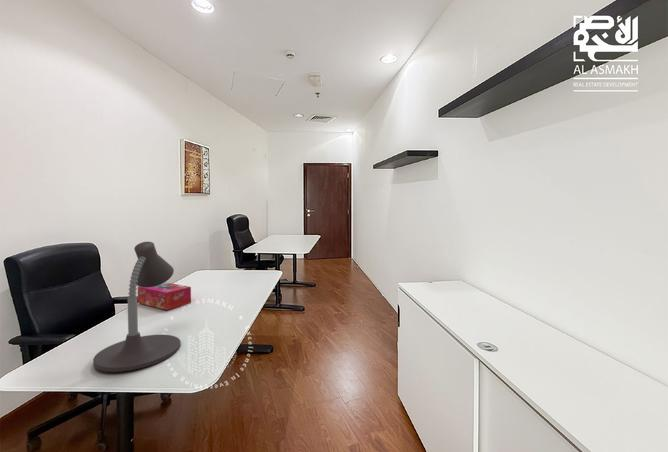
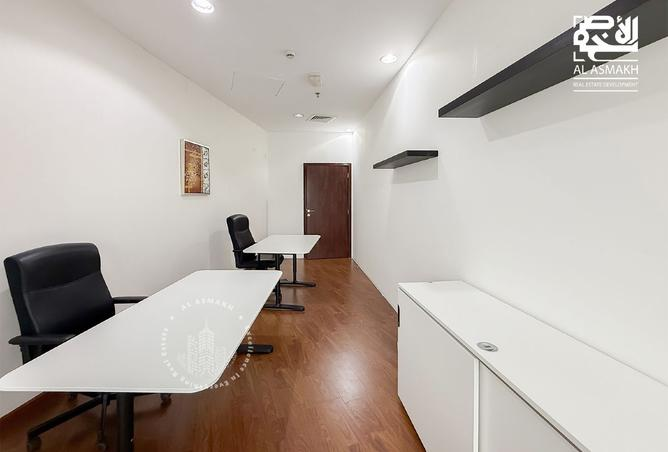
- desk lamp [92,241,182,373]
- tissue box [137,281,192,311]
